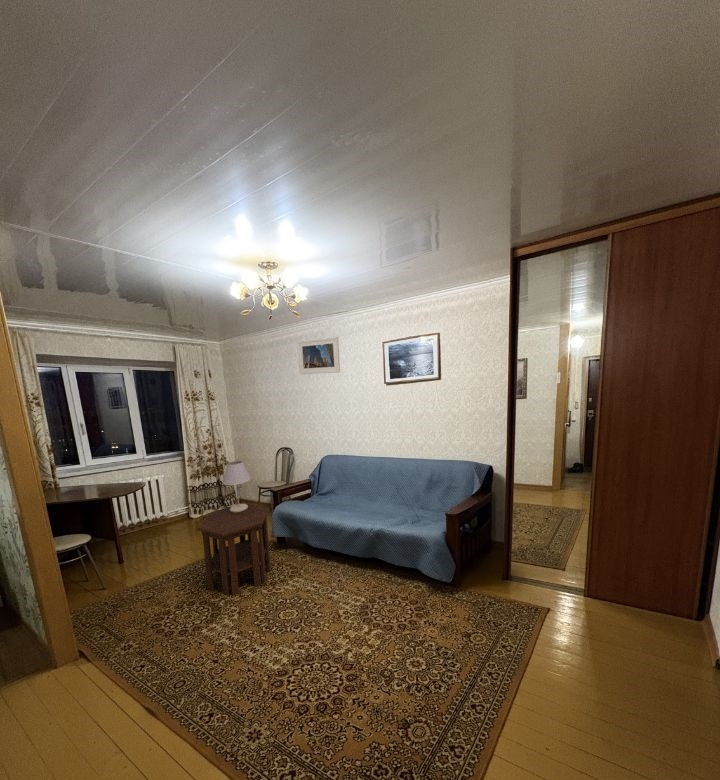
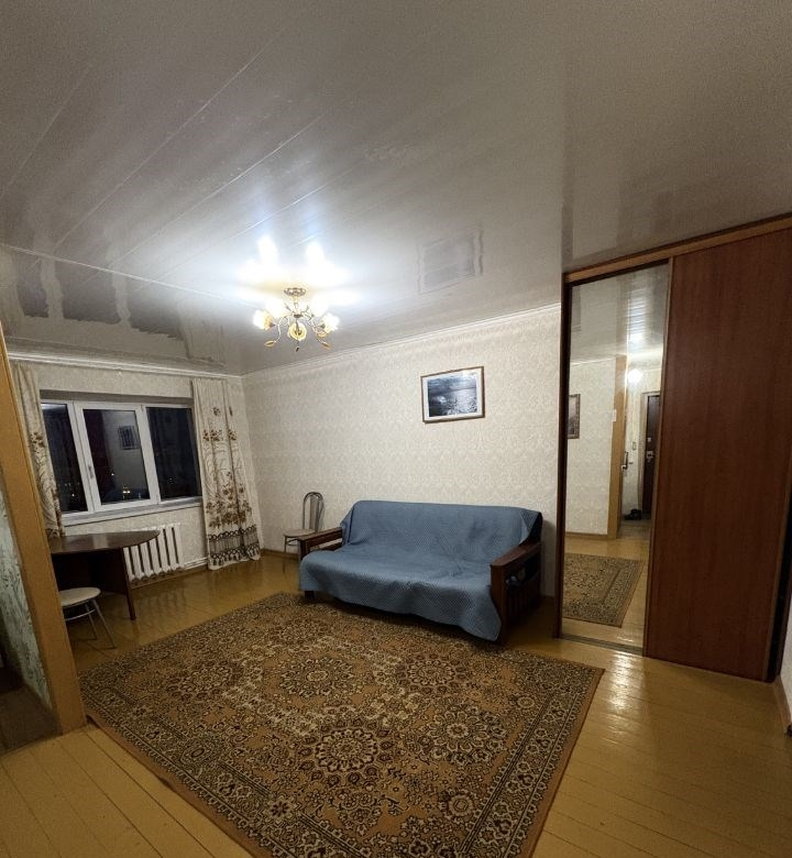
- table lamp [221,460,251,513]
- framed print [297,336,341,375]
- side table [196,502,272,596]
